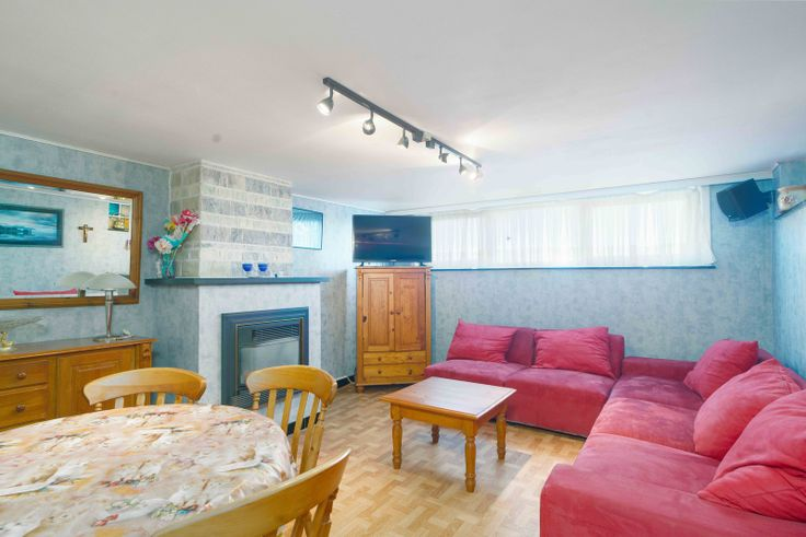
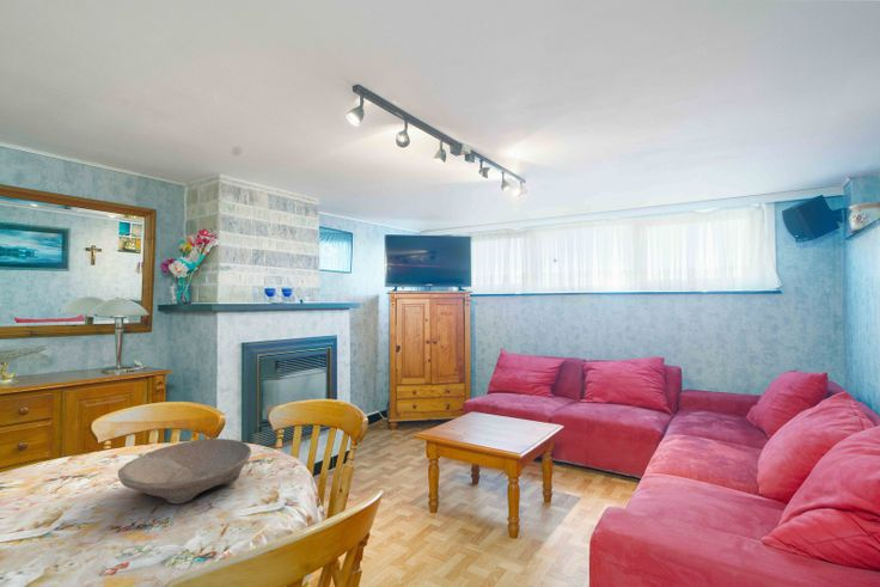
+ bowl [117,438,252,505]
